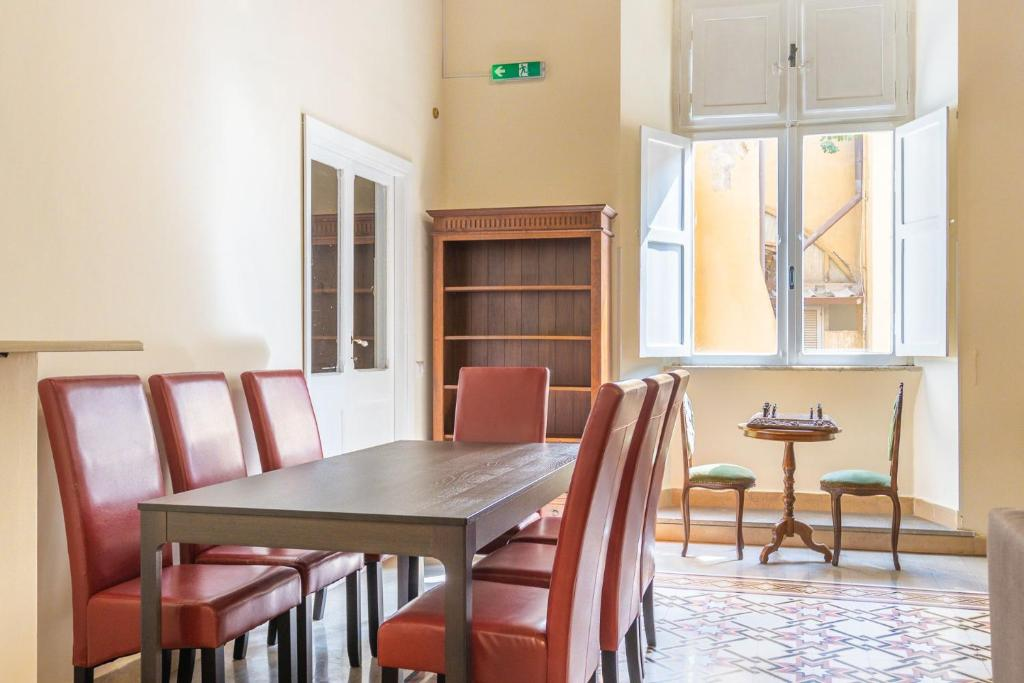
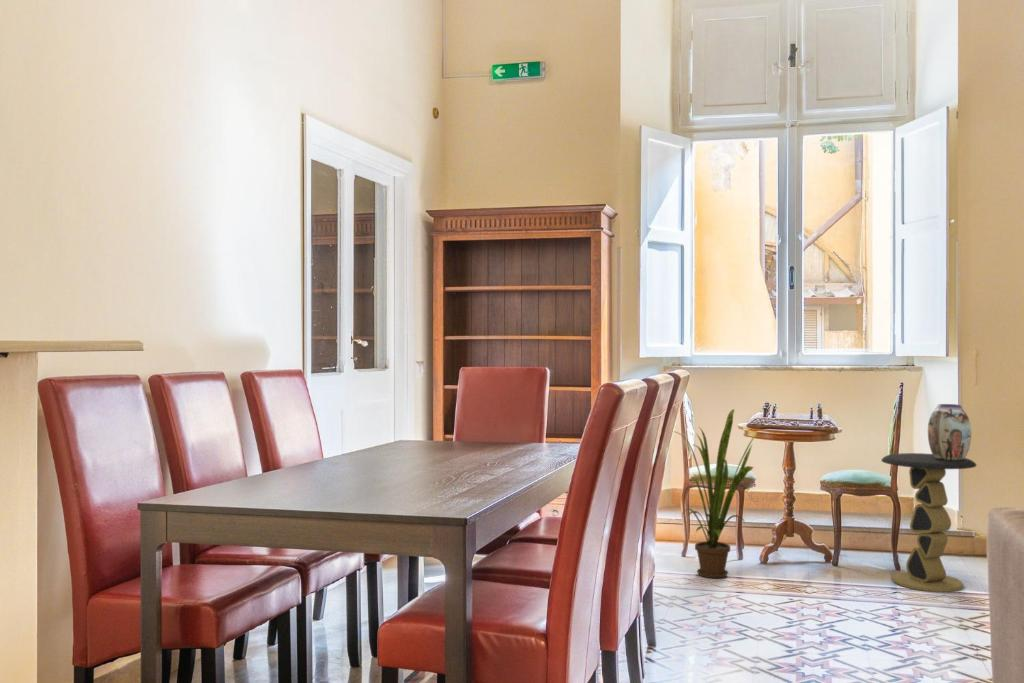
+ vase [927,403,972,461]
+ side table [880,452,977,593]
+ house plant [673,408,760,579]
